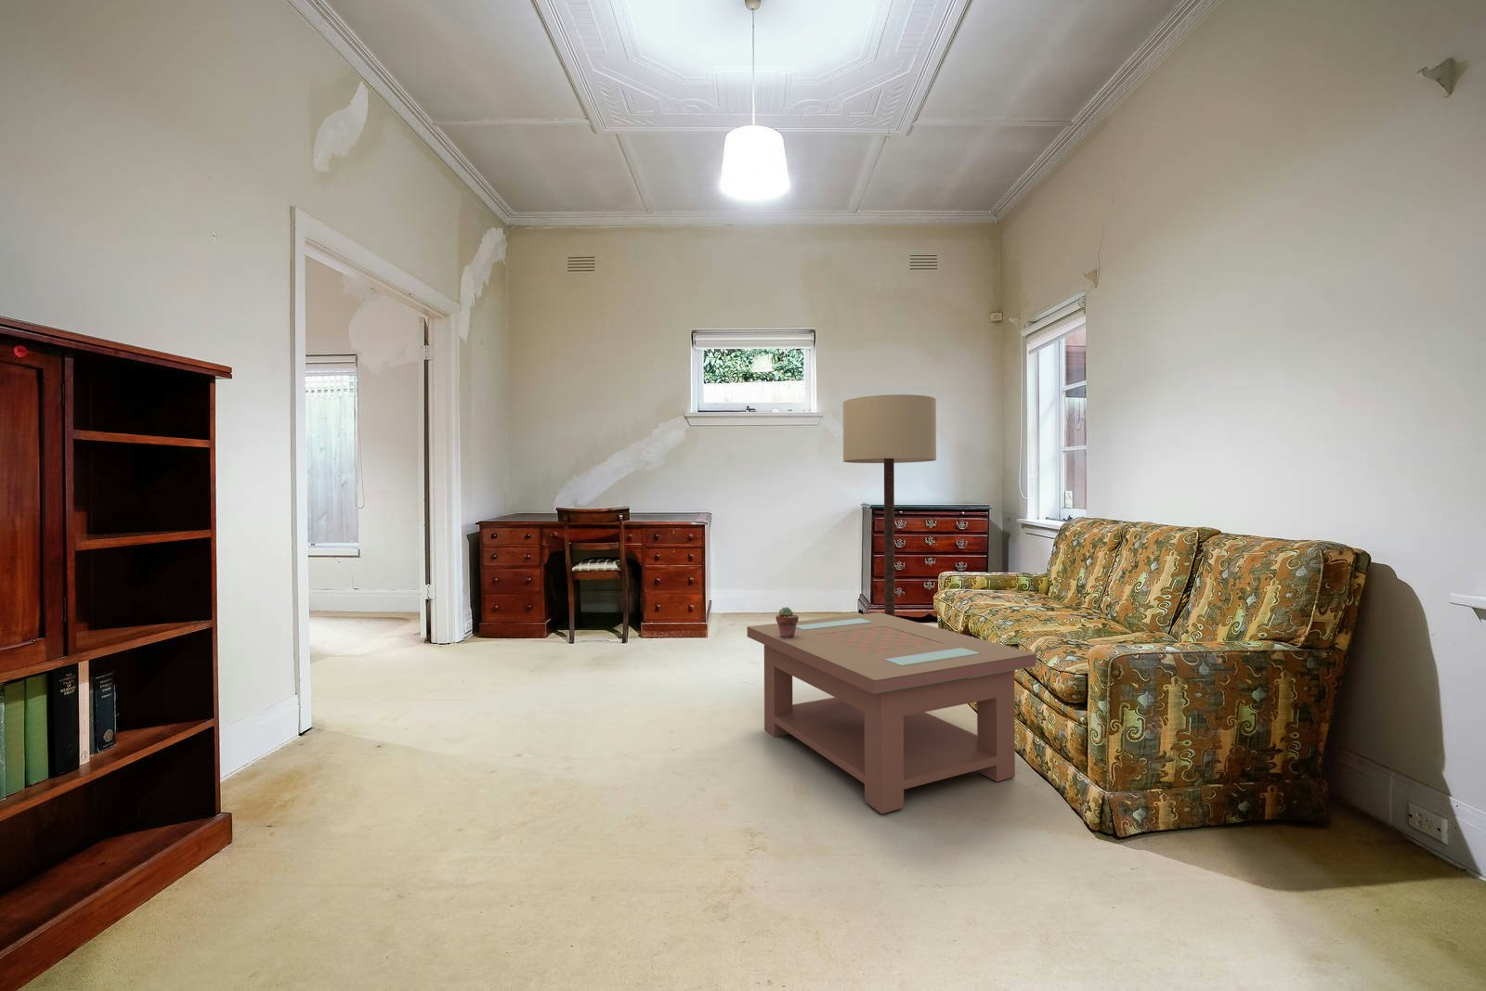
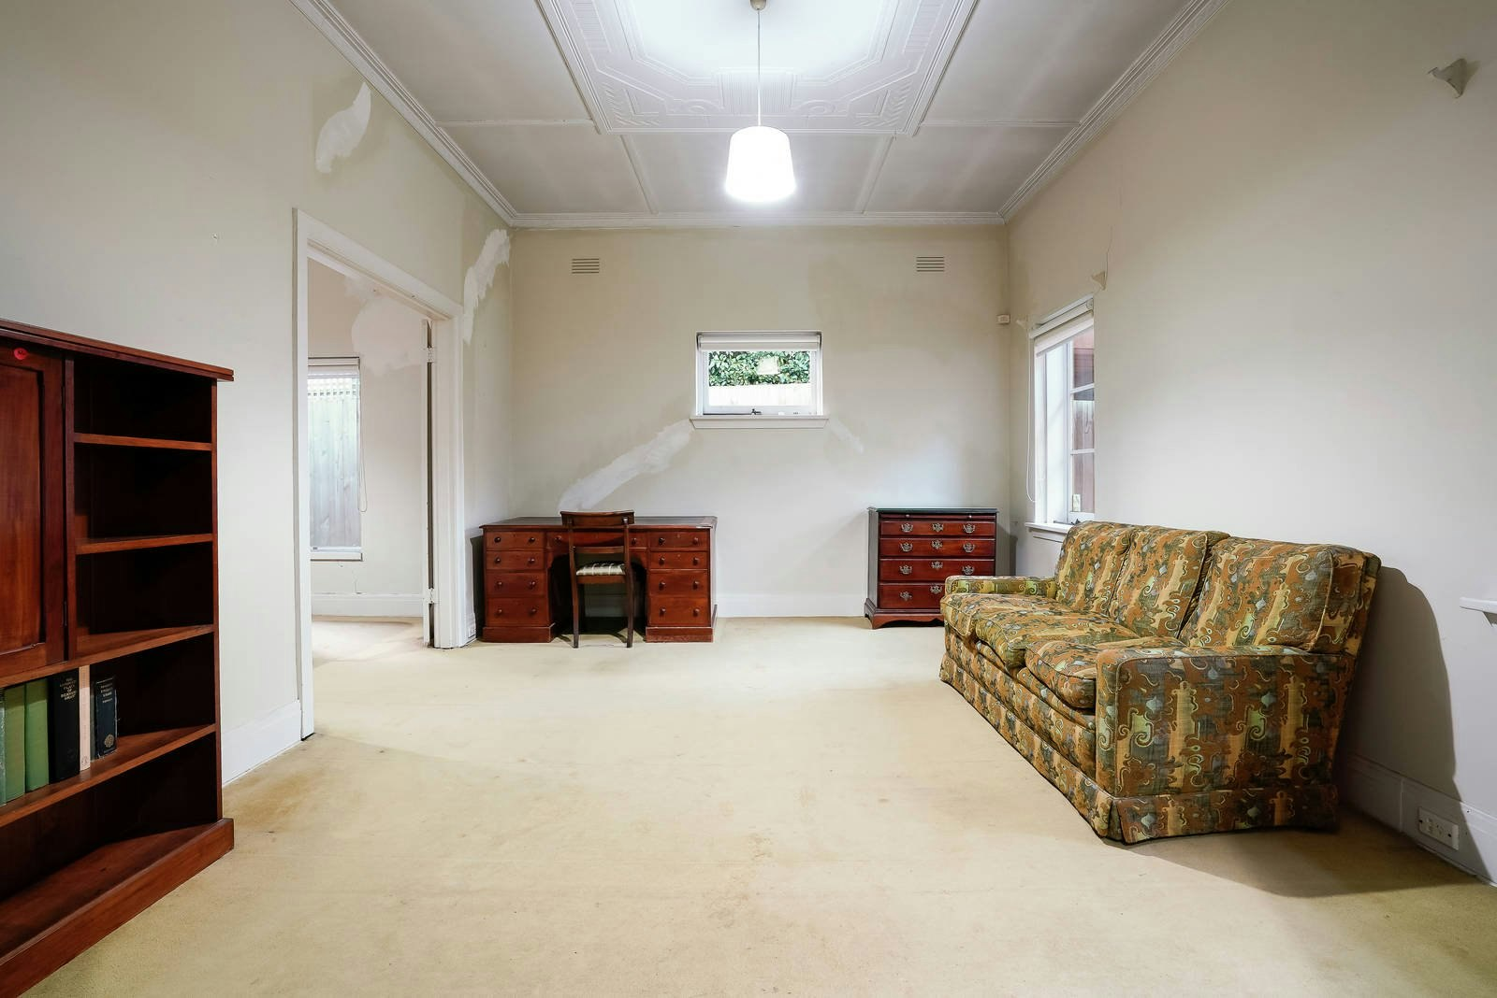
- coffee table [746,612,1038,815]
- potted succulent [776,606,800,638]
- floor lamp [842,394,937,616]
